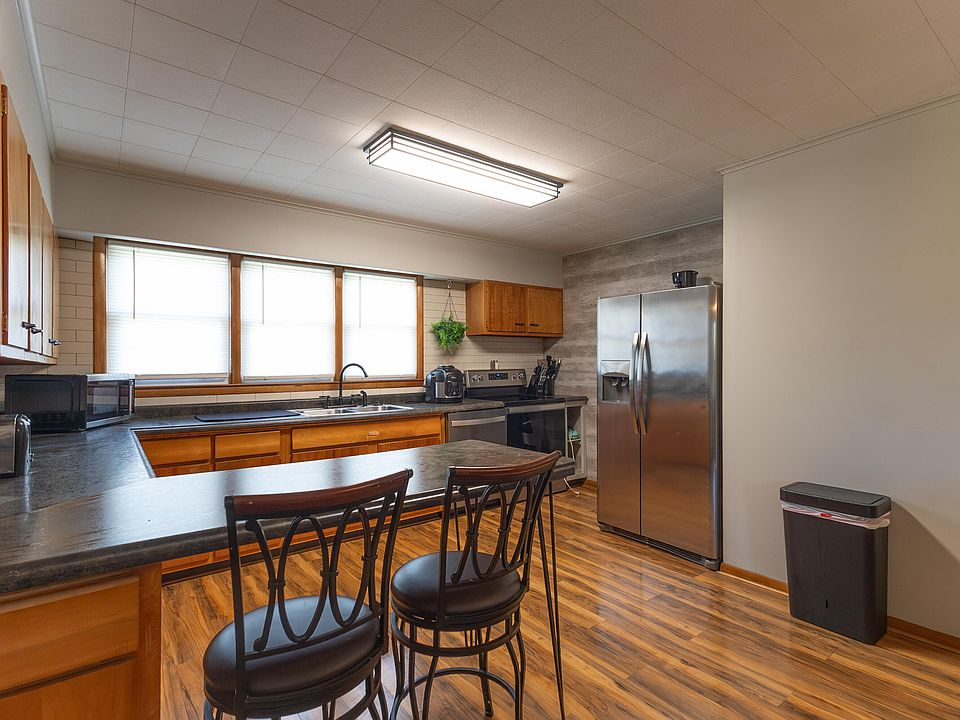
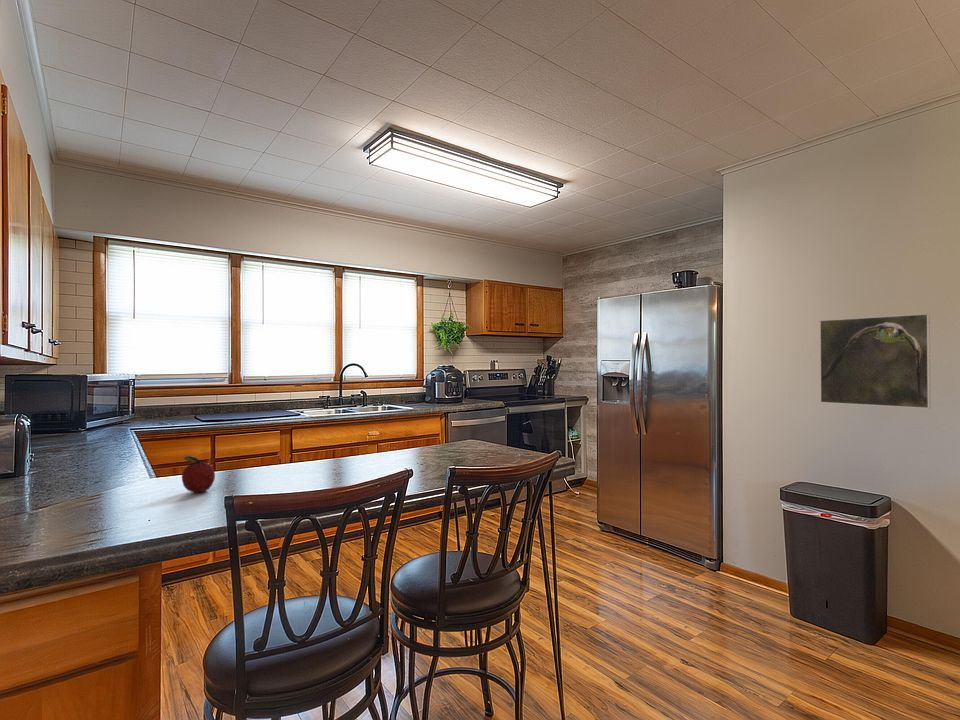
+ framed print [819,313,931,410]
+ fruit [180,455,216,493]
